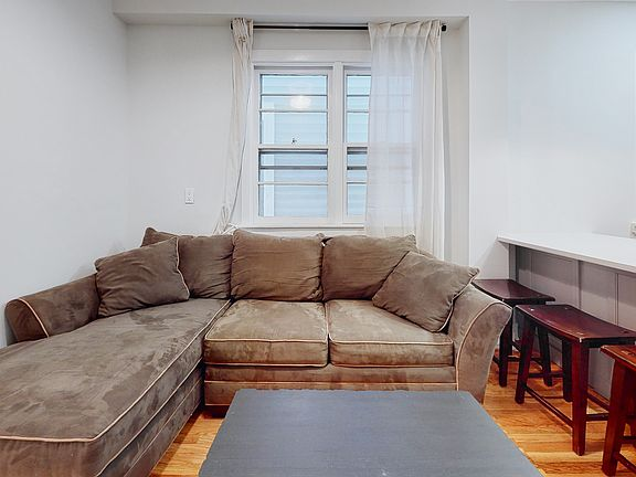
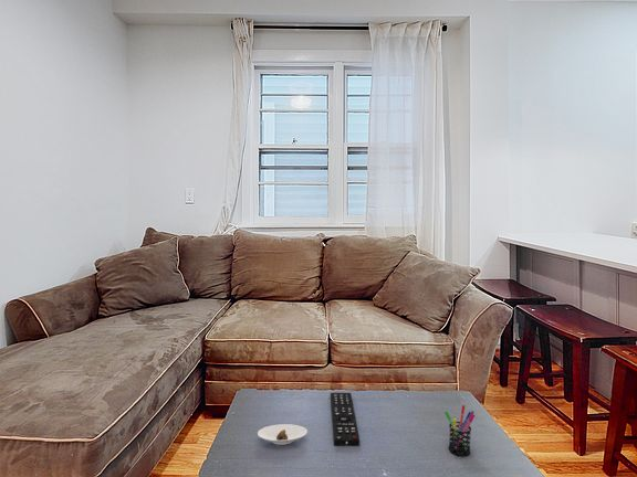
+ saucer [257,423,309,446]
+ remote control [330,392,361,446]
+ pen holder [443,404,477,457]
